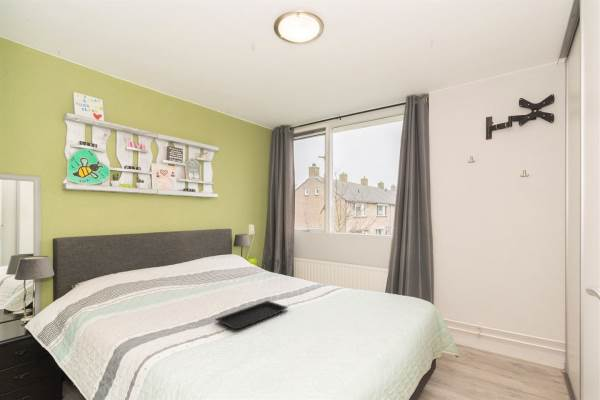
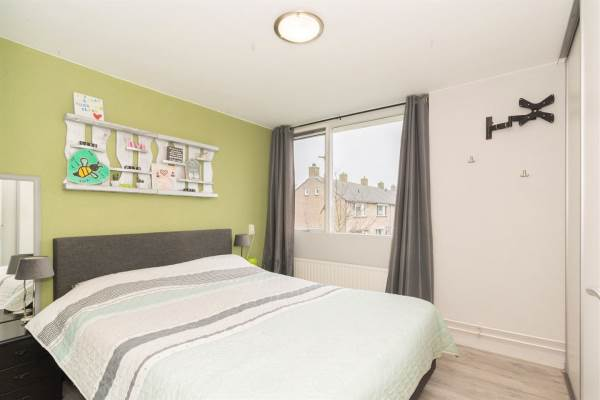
- serving tray [214,300,289,330]
